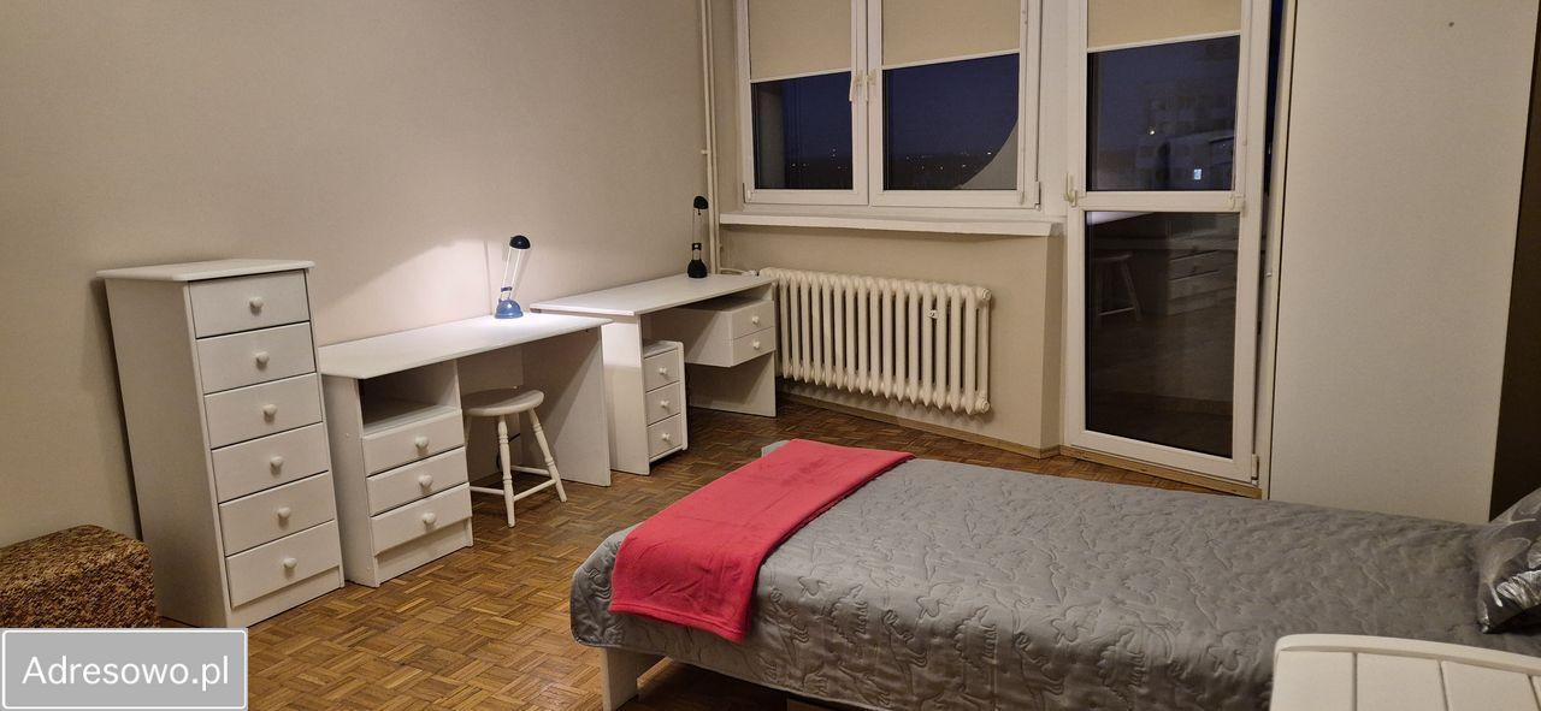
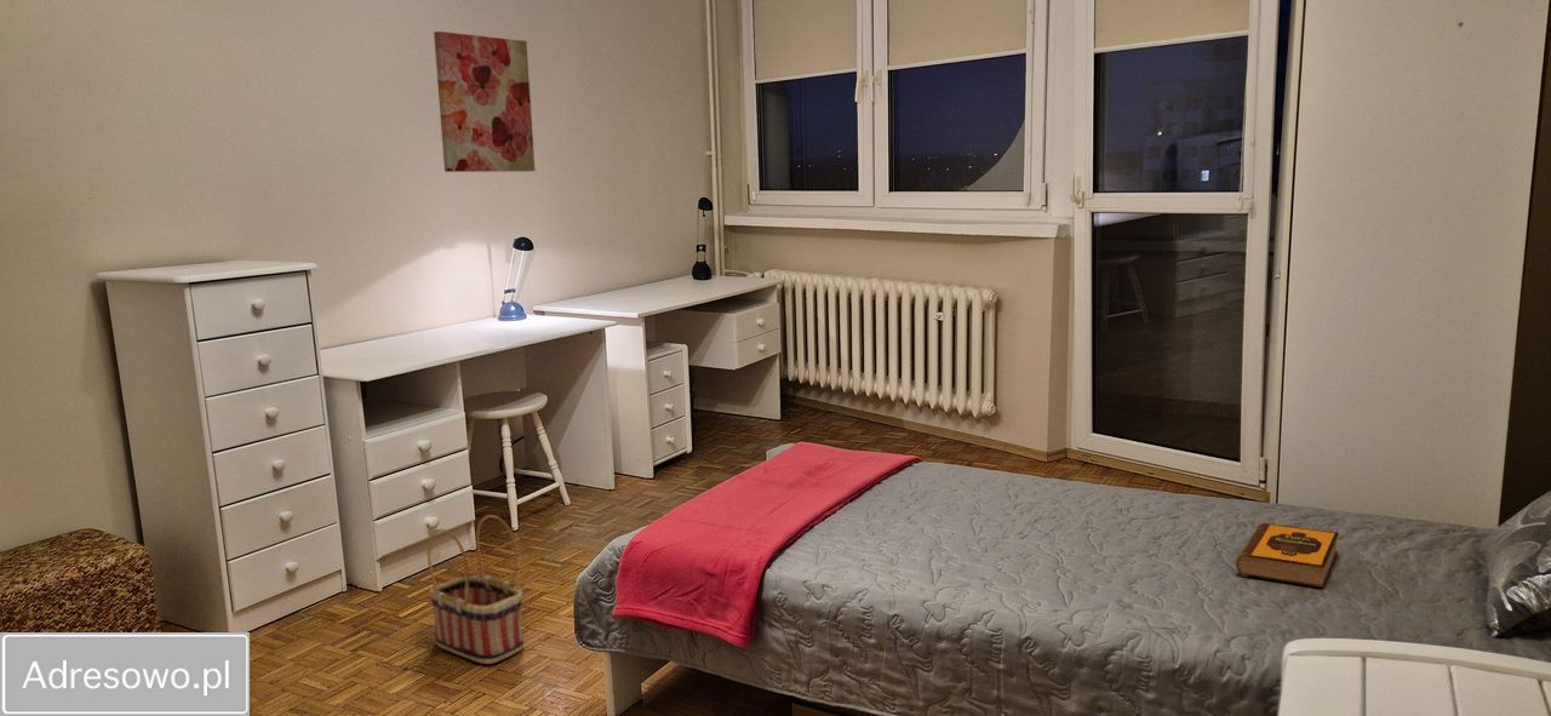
+ wall art [433,30,536,173]
+ hardback book [1235,522,1339,589]
+ basket [427,514,526,665]
